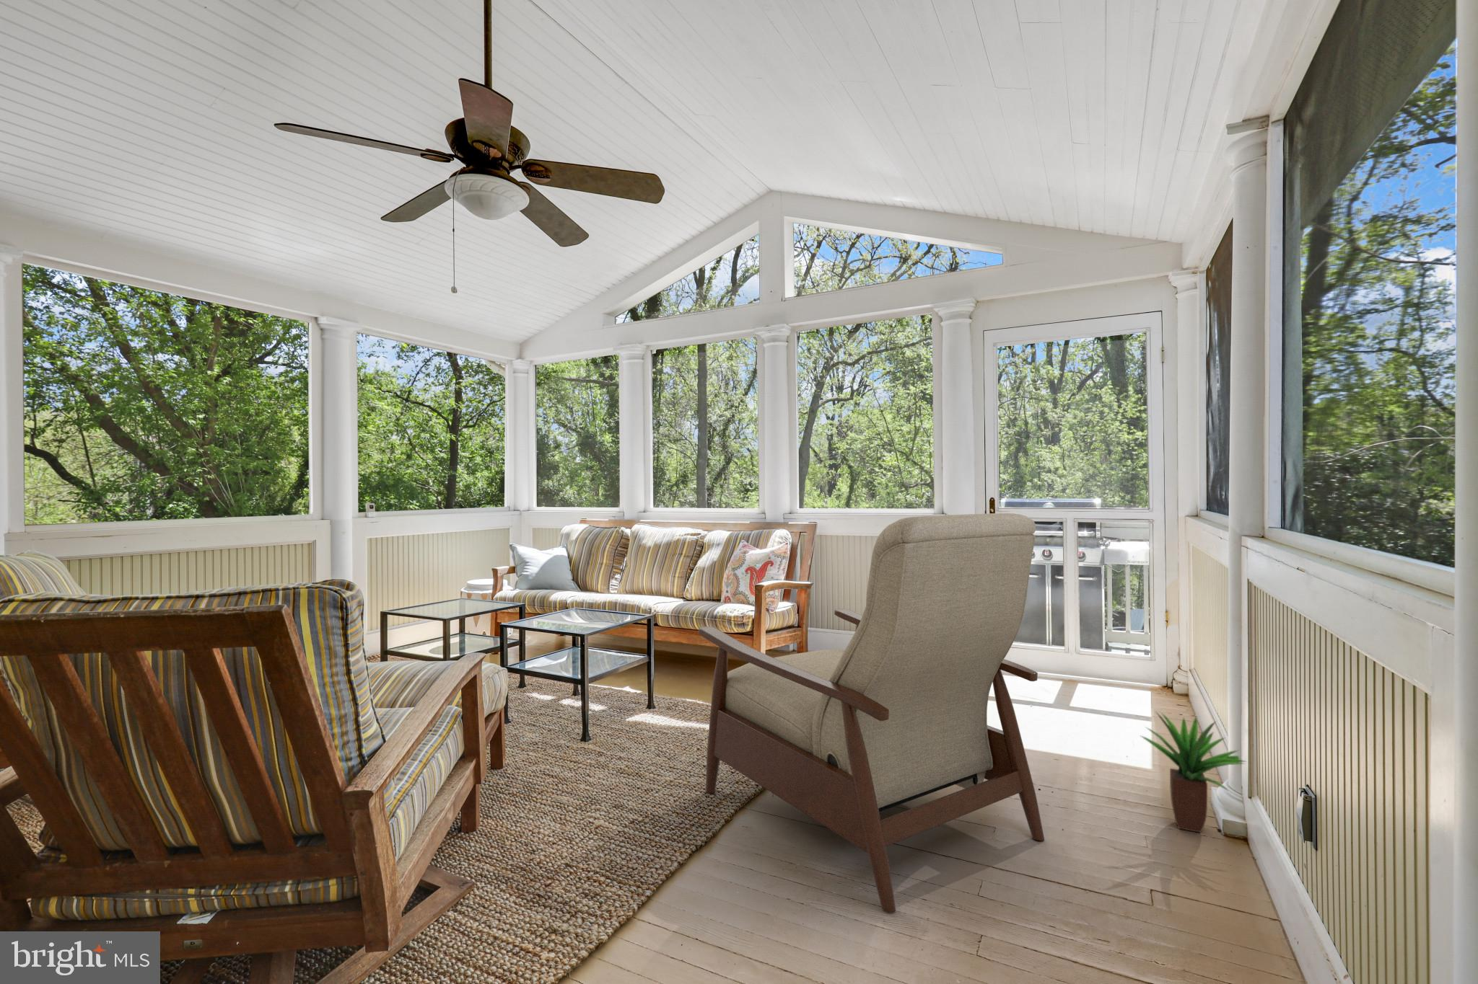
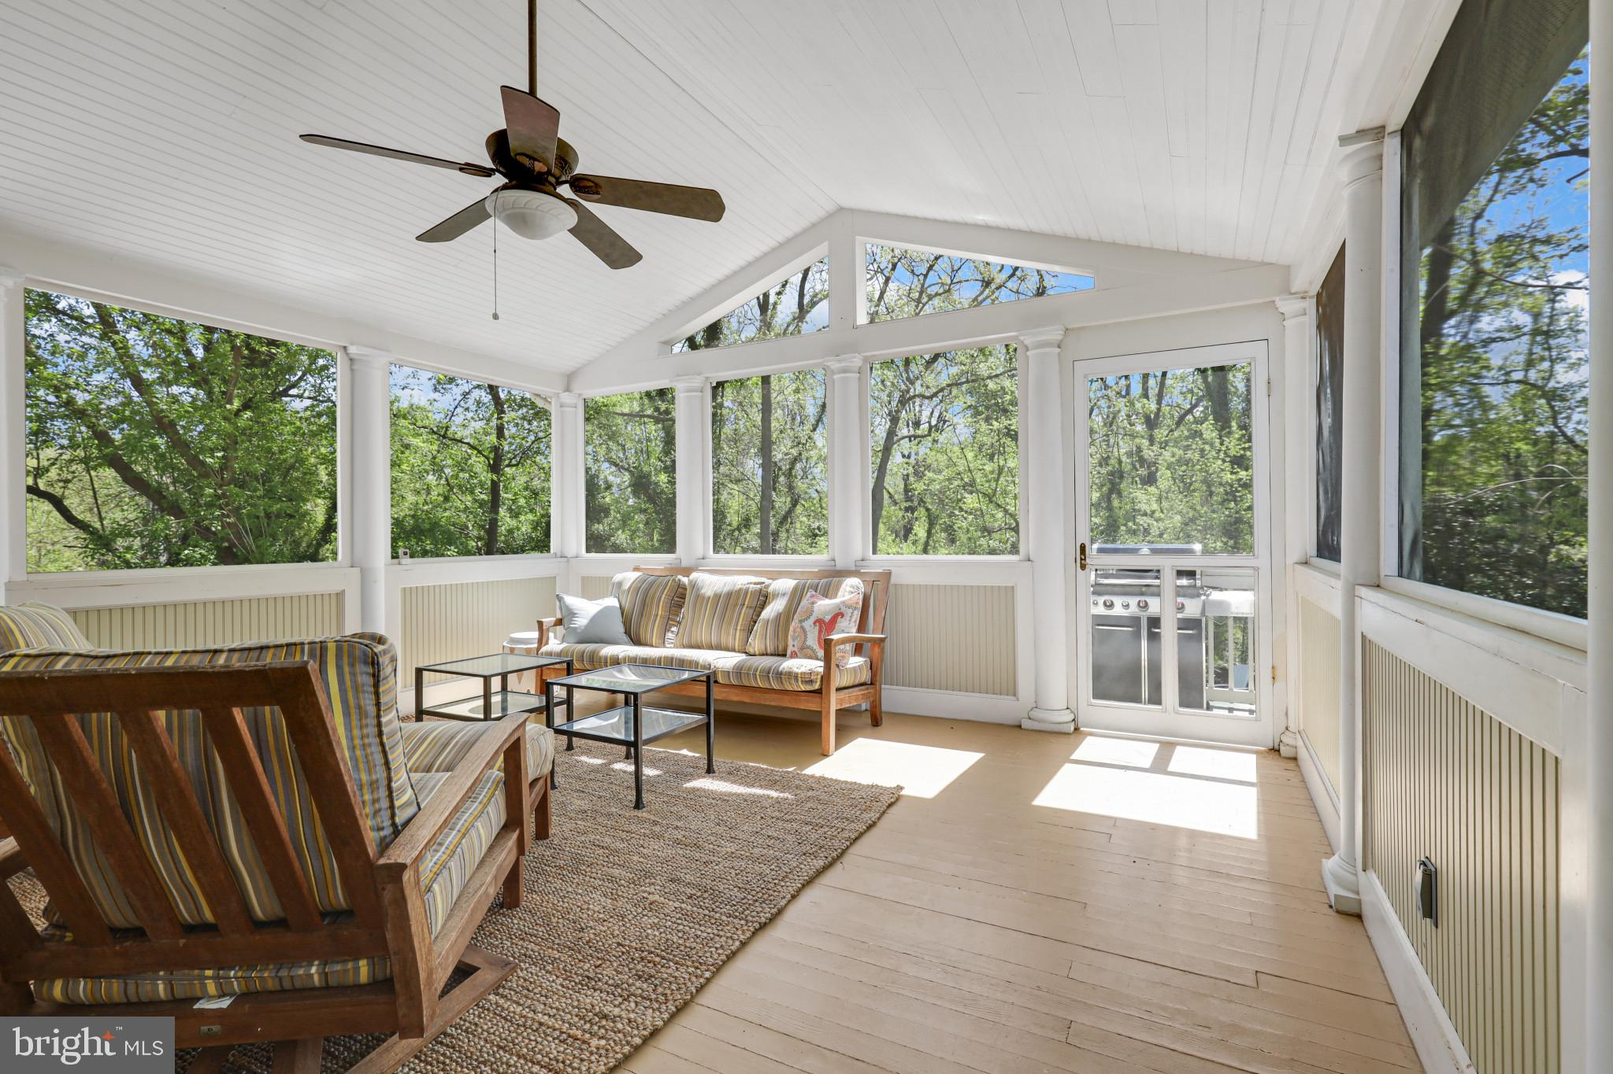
- chair [698,513,1045,914]
- potted plant [1138,711,1248,834]
